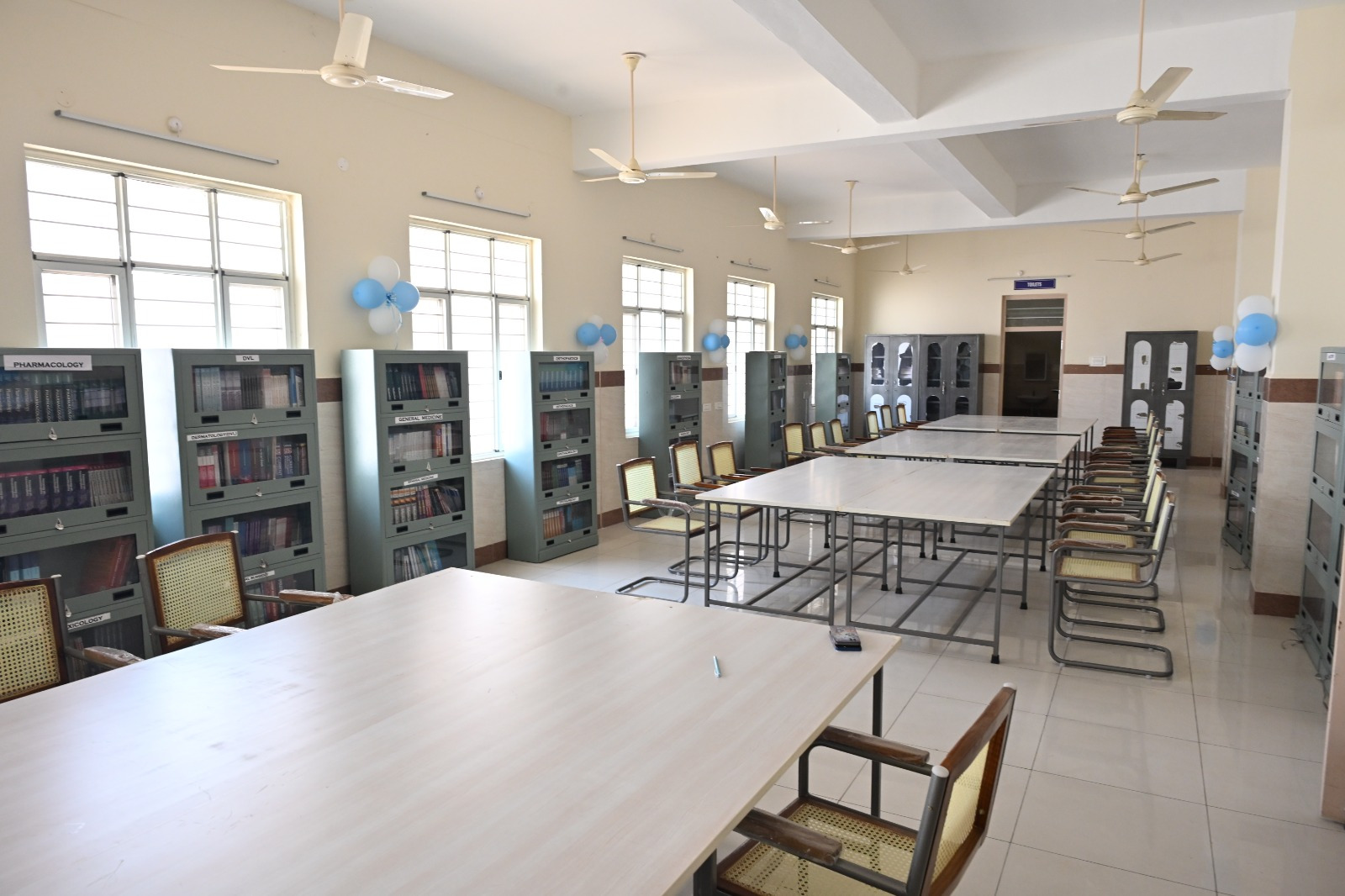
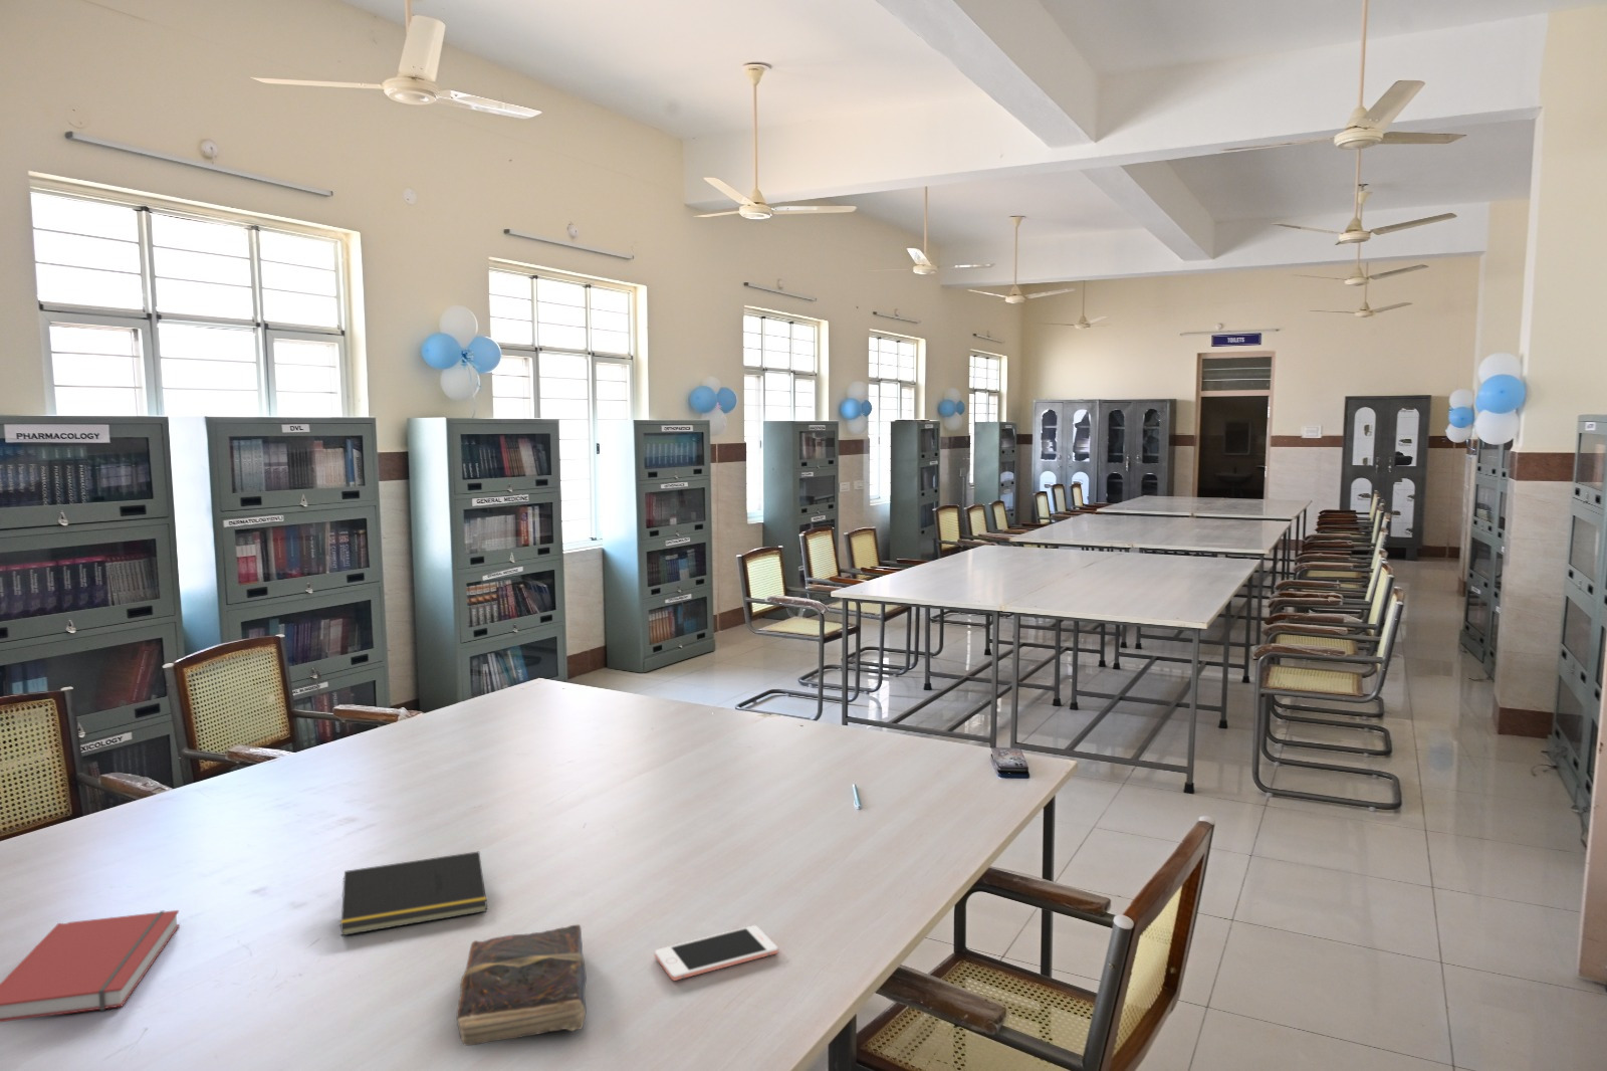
+ notepad [339,851,489,936]
+ book [456,923,588,1047]
+ cell phone [654,924,779,981]
+ book [0,910,180,1023]
